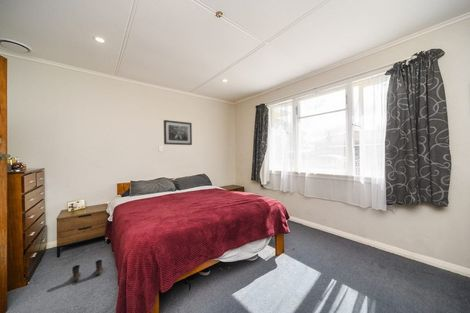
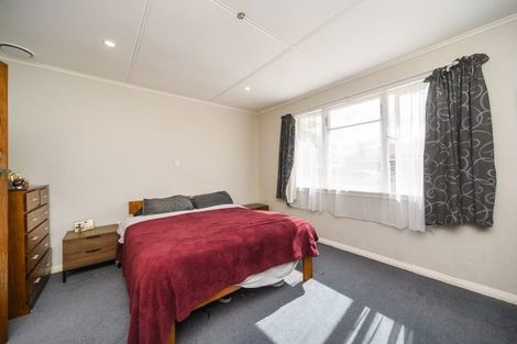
- wall art [163,119,193,146]
- boots [71,259,104,283]
